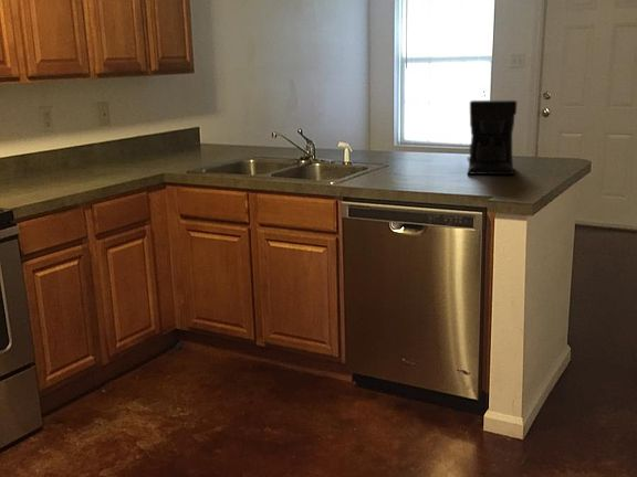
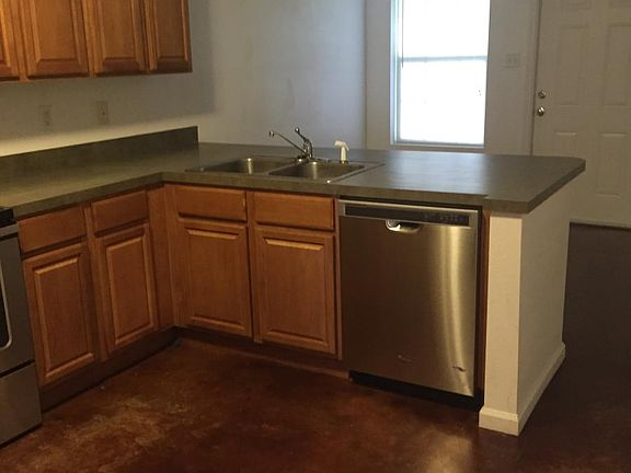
- coffee maker [466,99,518,176]
